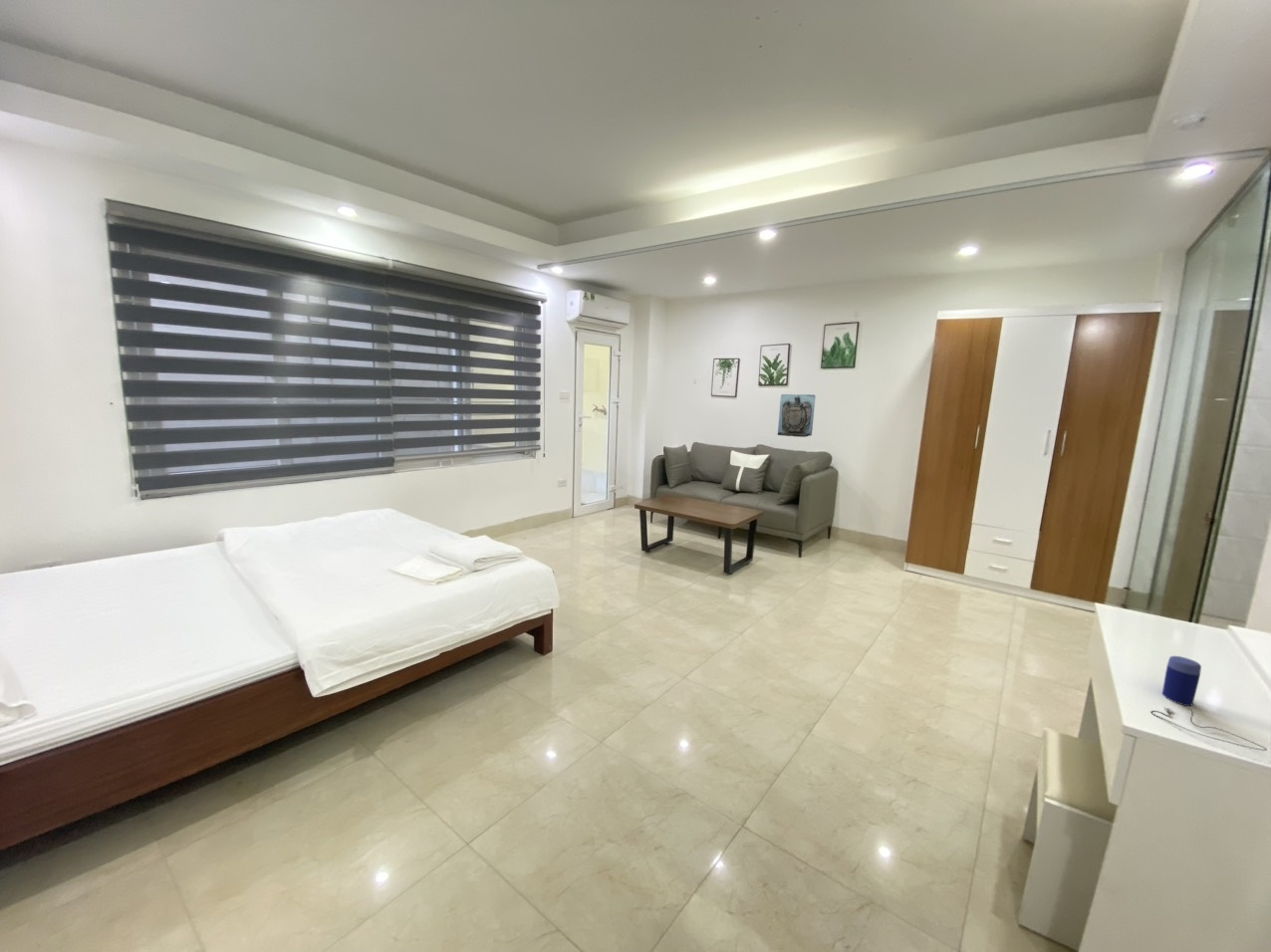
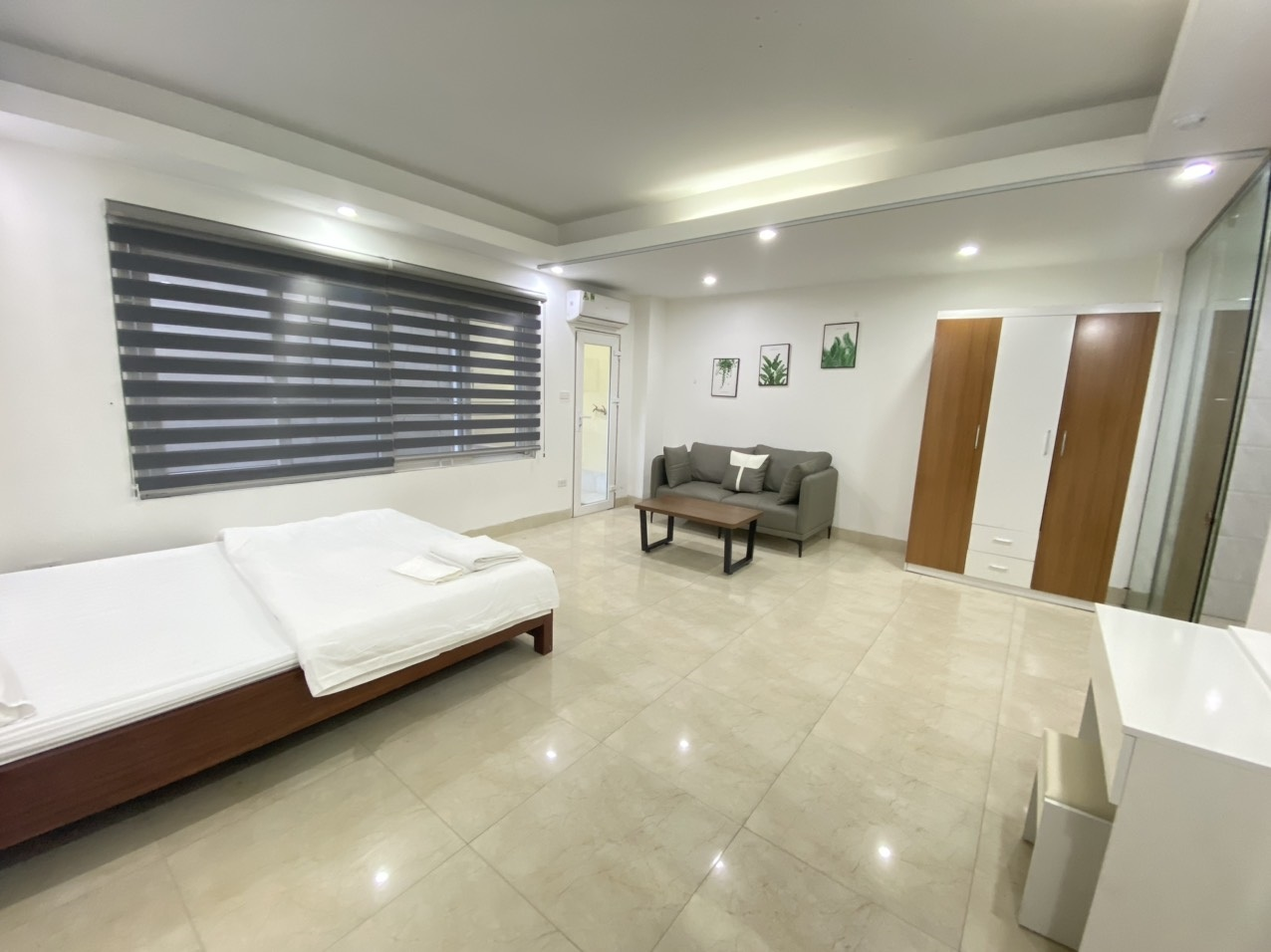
- speaker [1149,655,1268,752]
- wall sculpture [777,393,817,438]
